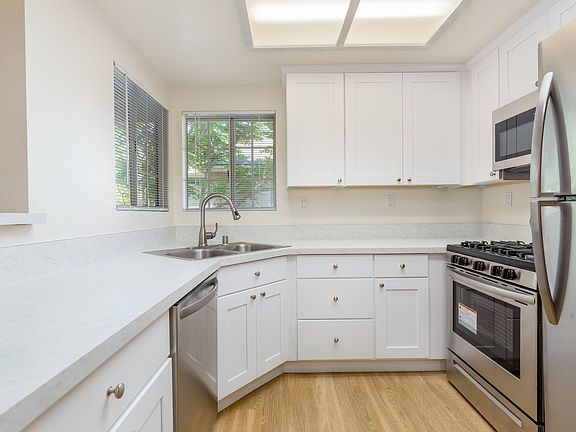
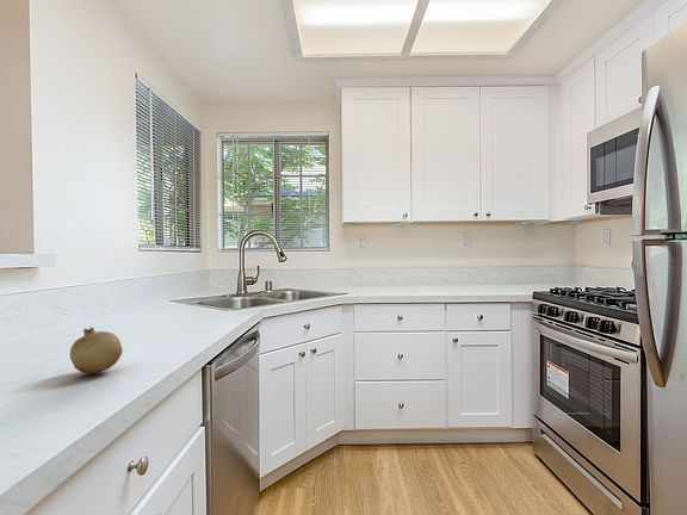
+ fruit [69,325,124,374]
